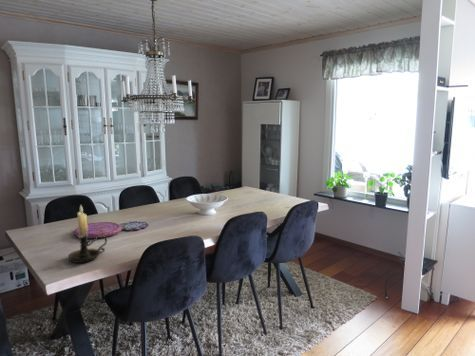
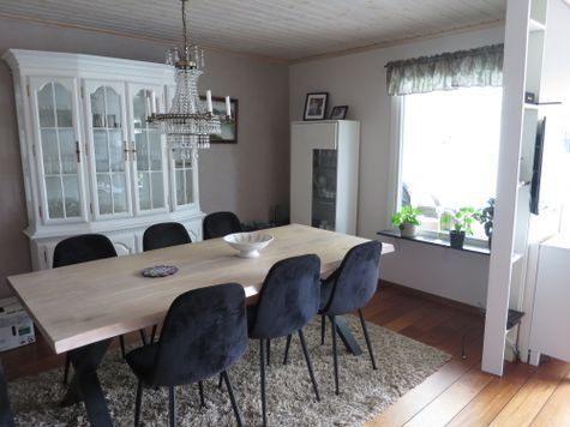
- candle holder [67,204,108,264]
- plate [73,221,123,240]
